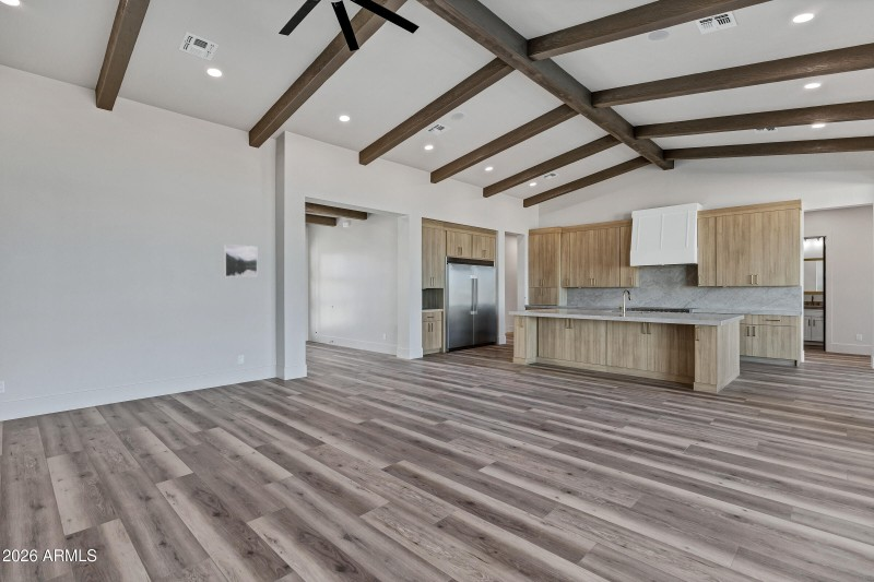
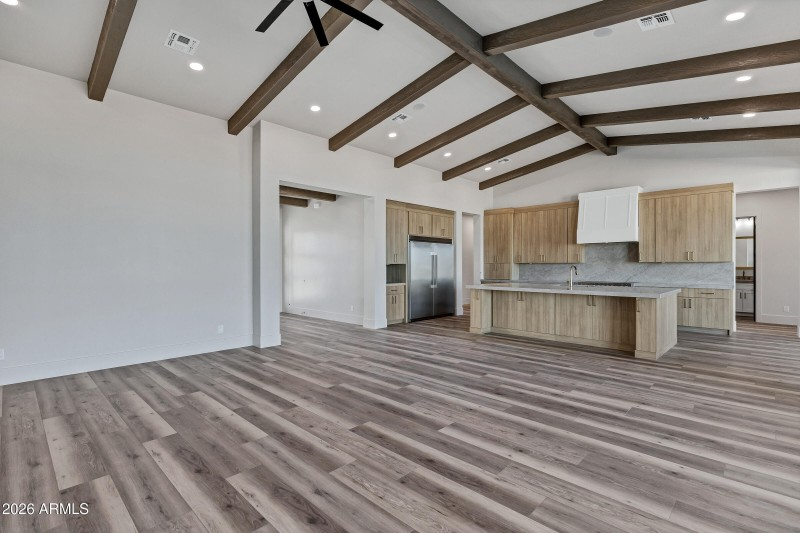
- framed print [223,244,258,278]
